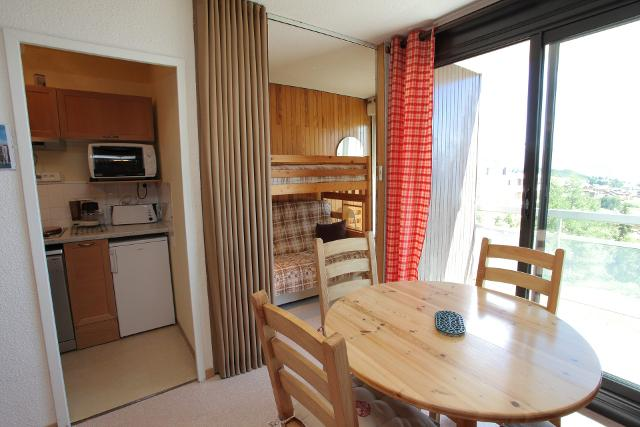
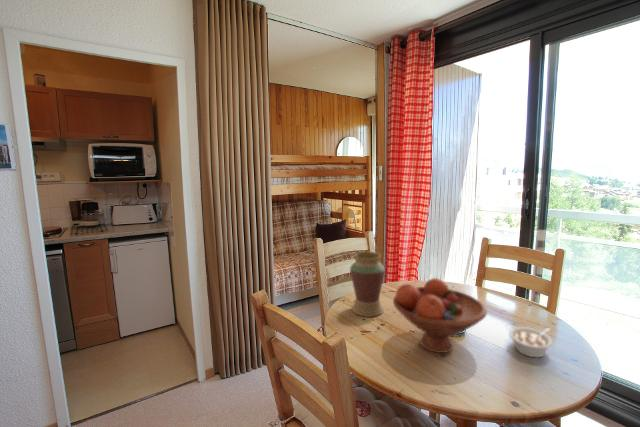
+ vase [349,251,386,318]
+ fruit bowl [392,277,487,354]
+ legume [508,326,554,358]
